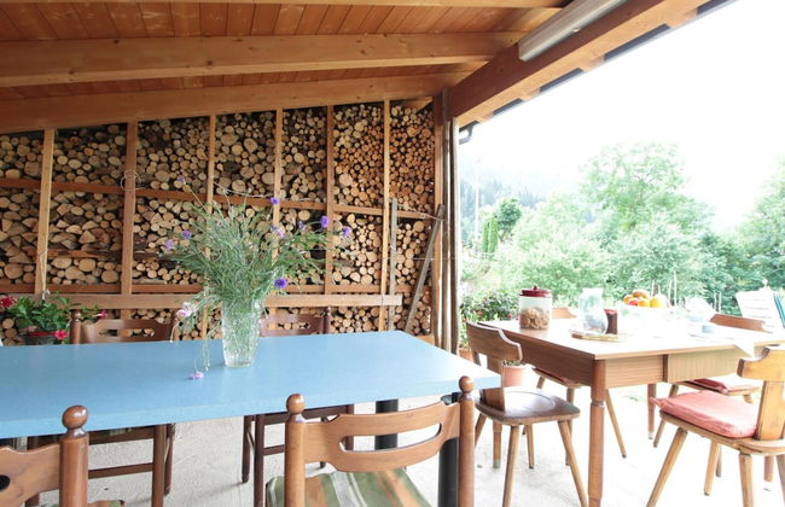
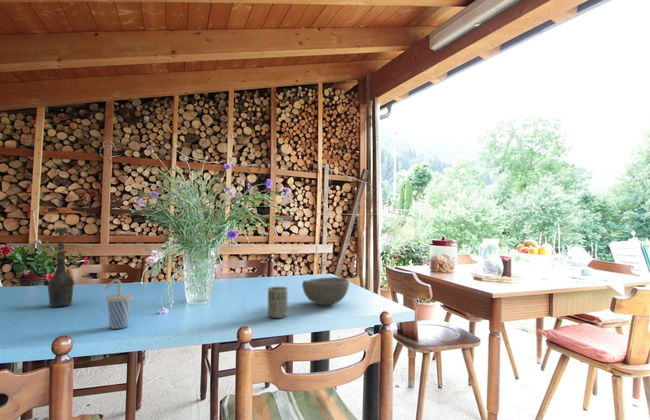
+ bowl [301,276,350,306]
+ bottle [47,226,75,308]
+ cup [267,286,288,319]
+ cup [103,278,133,330]
